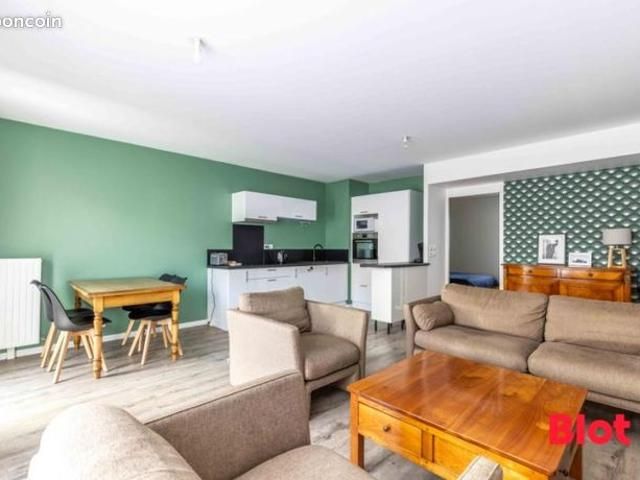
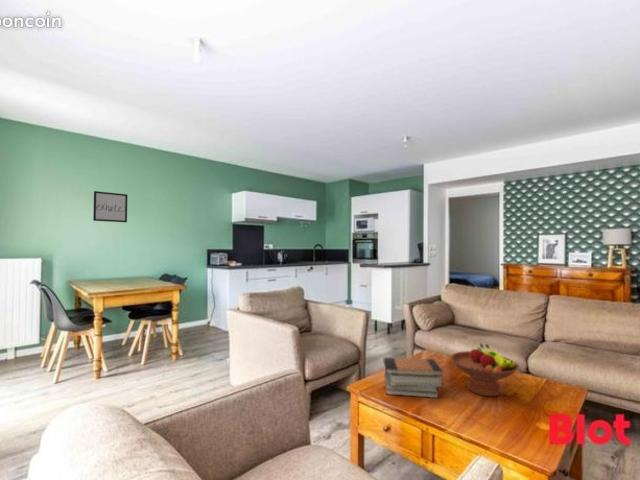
+ fruit bowl [450,343,520,397]
+ book stack [383,356,444,399]
+ wall art [92,190,128,223]
